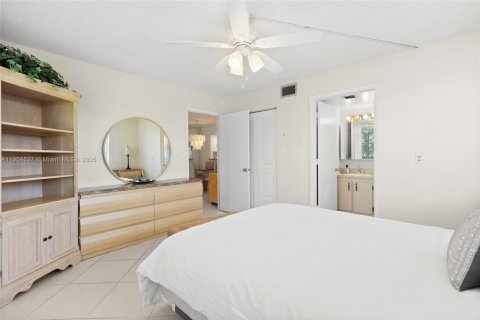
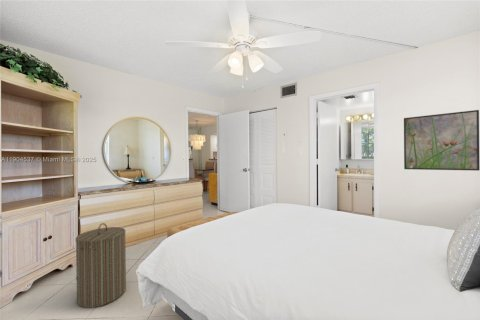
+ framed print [403,109,480,172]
+ laundry hamper [75,222,127,309]
